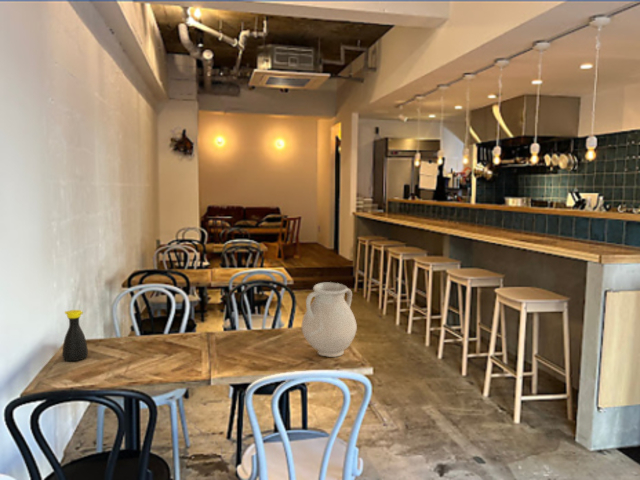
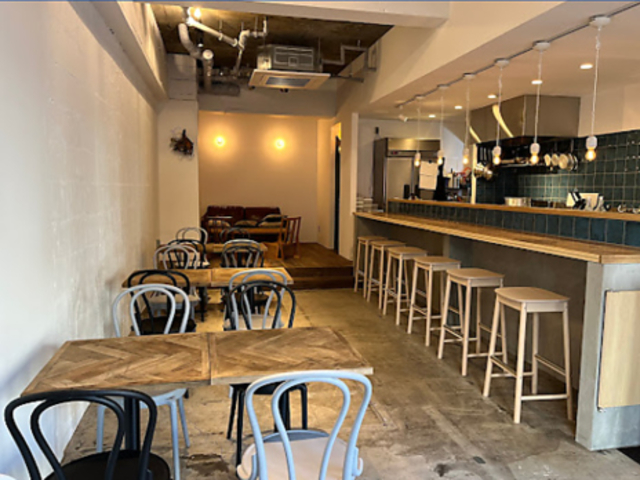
- vase [301,281,358,358]
- bottle [61,309,89,362]
